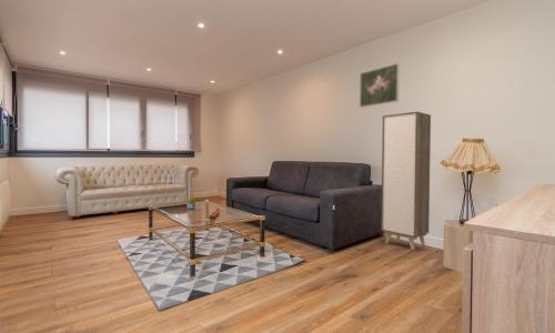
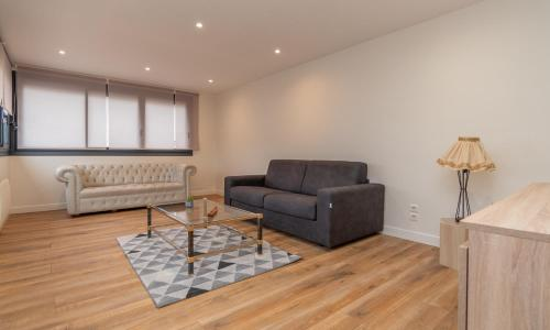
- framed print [359,62,401,109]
- cabinet [380,111,432,251]
